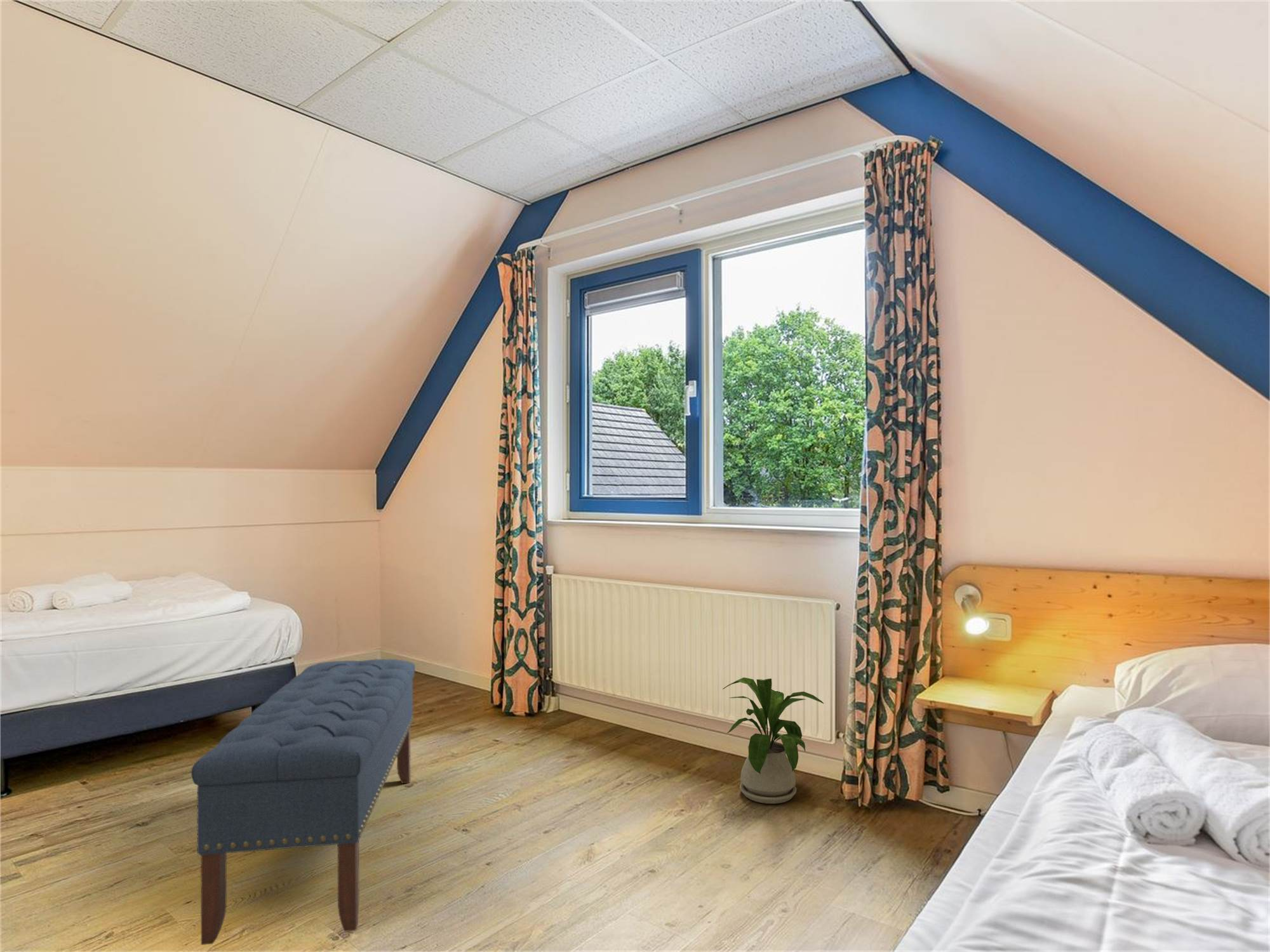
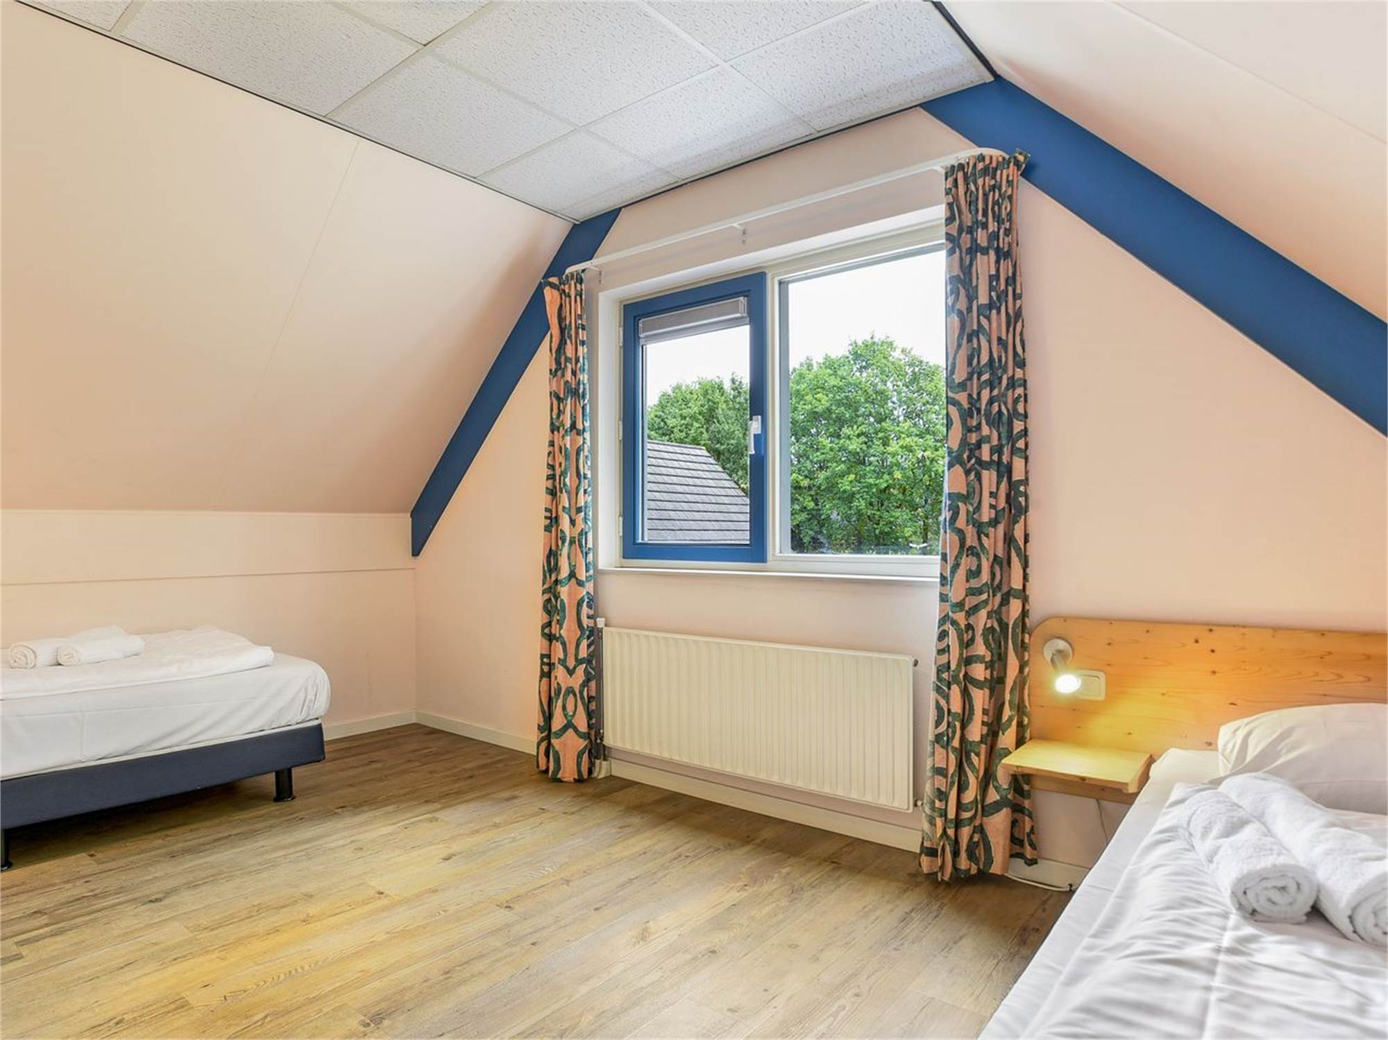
- house plant [722,677,825,804]
- bench [190,659,416,946]
